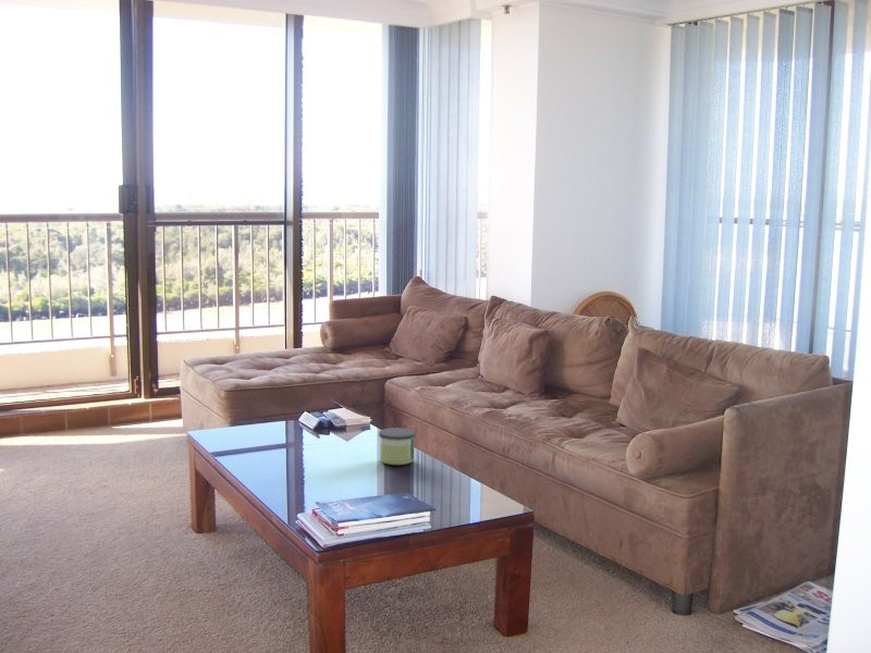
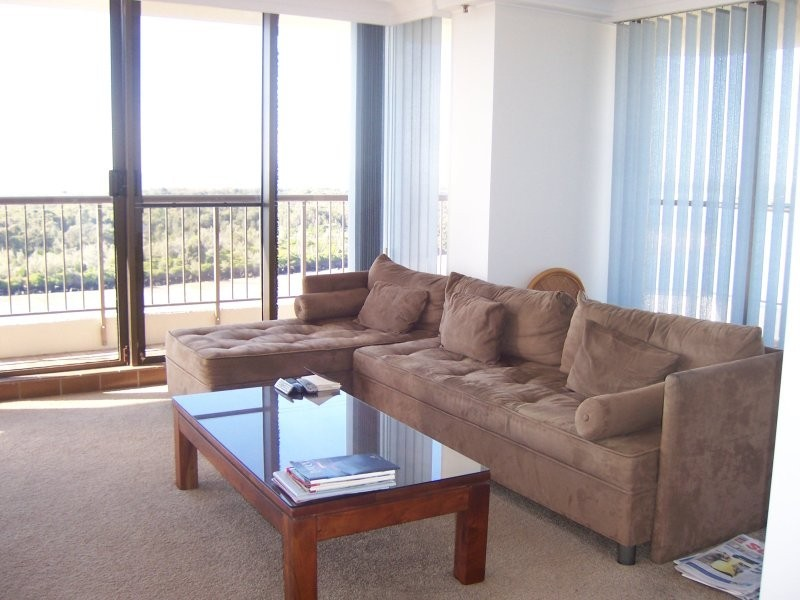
- candle [378,427,417,466]
